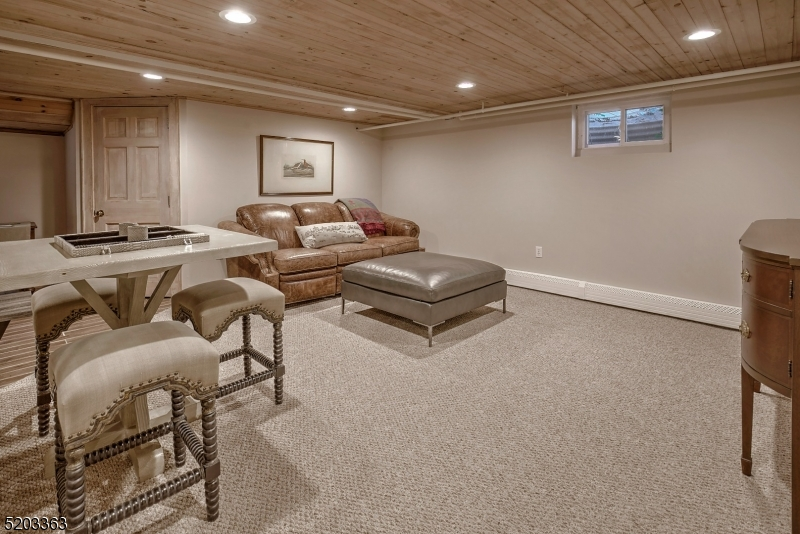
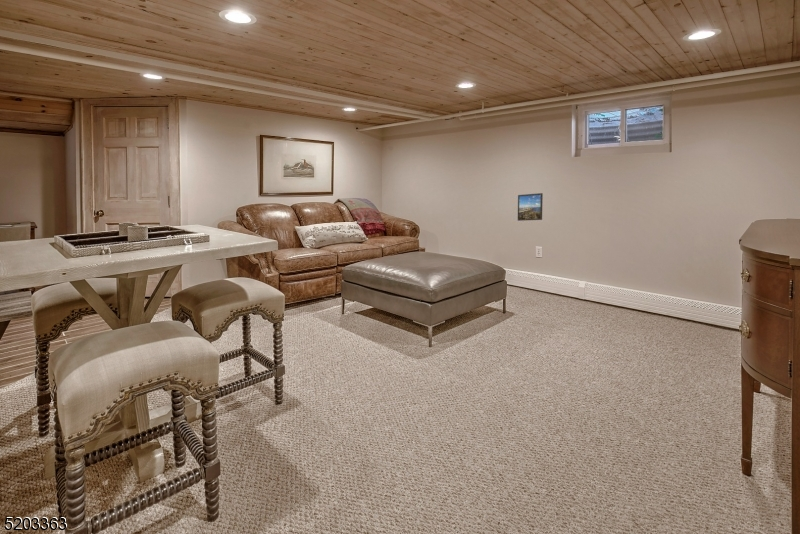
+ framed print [517,192,544,222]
